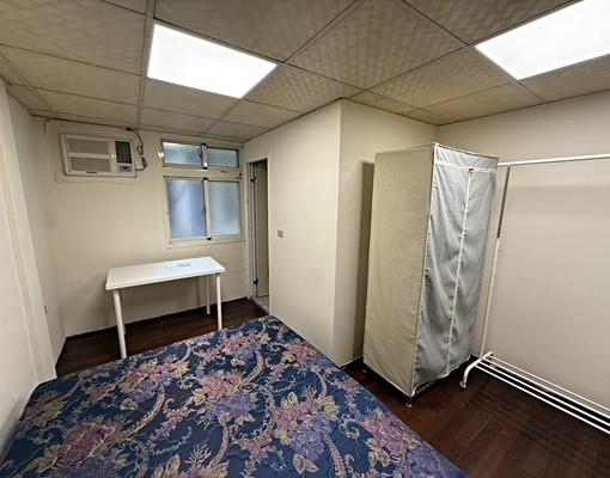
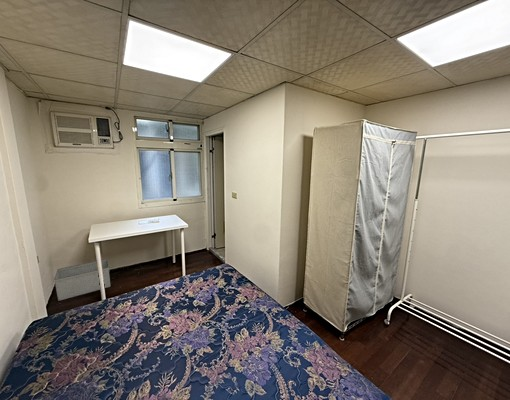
+ storage bin [53,258,111,302]
